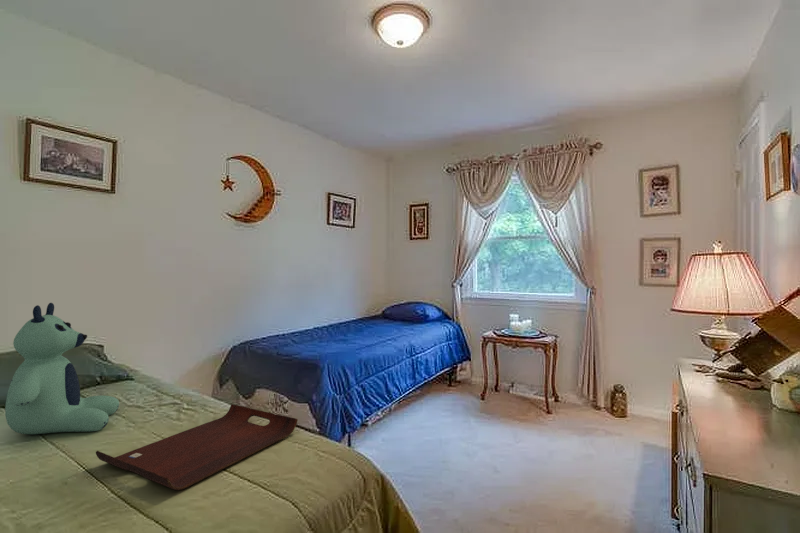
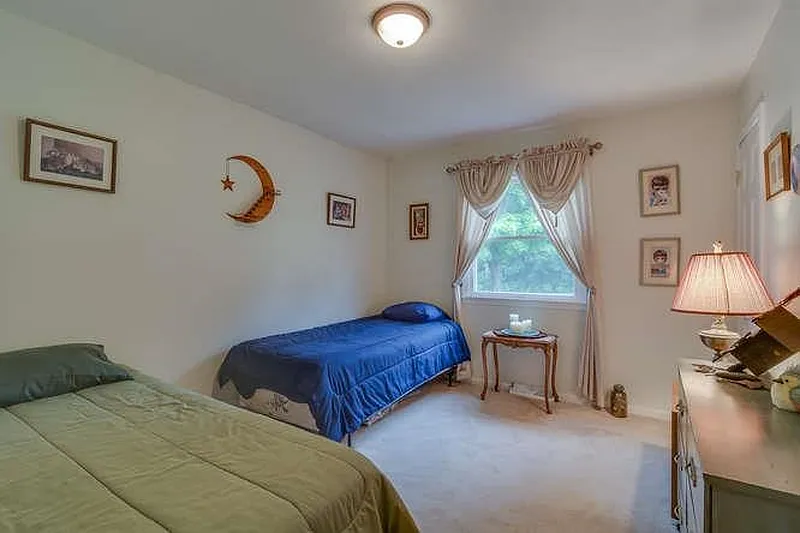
- bear [4,302,120,435]
- serving tray [95,403,299,491]
